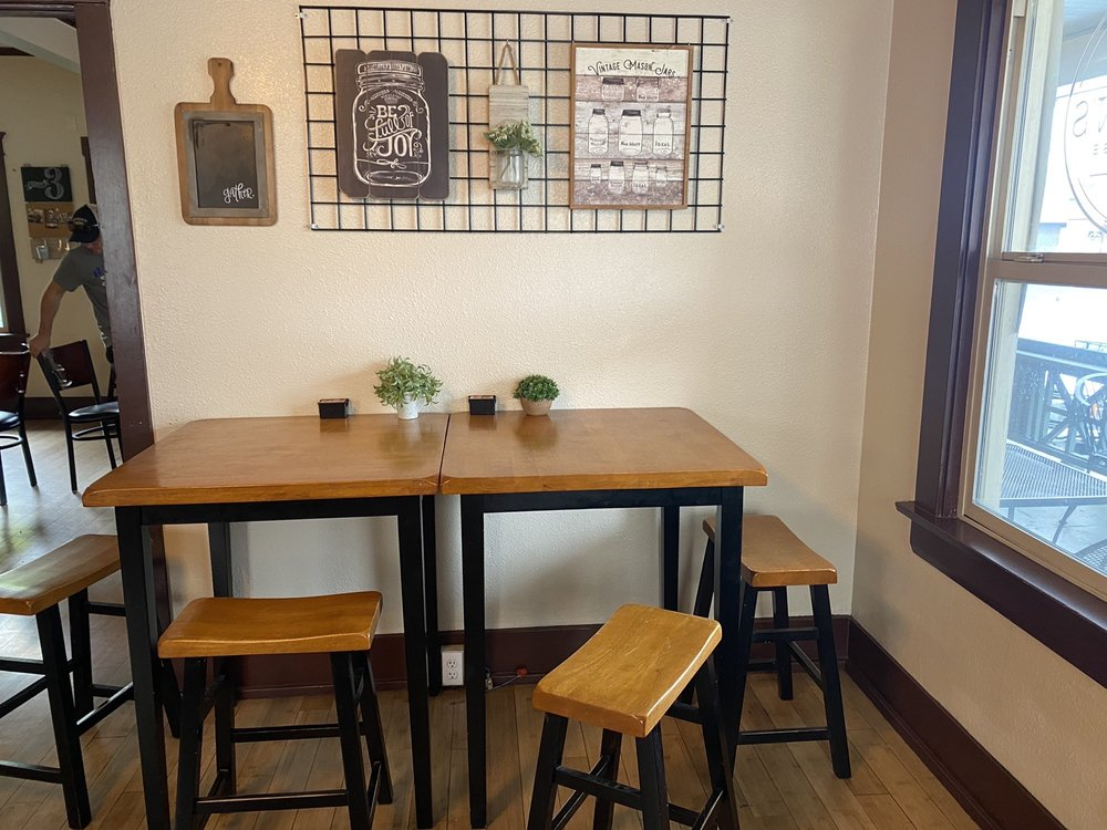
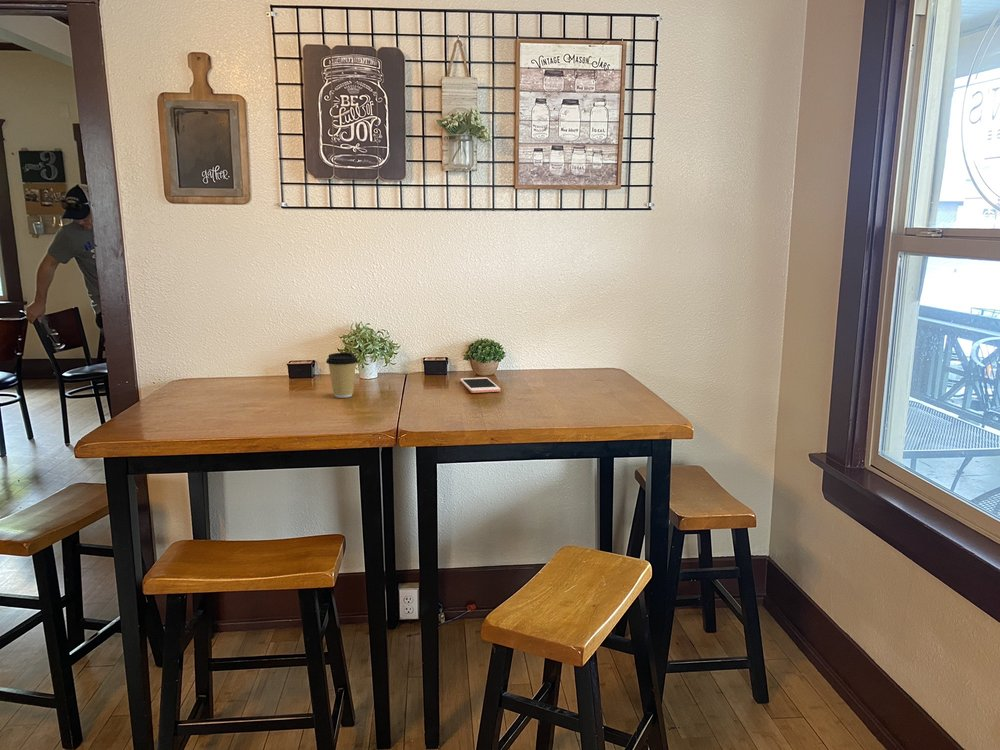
+ cell phone [459,376,501,394]
+ coffee cup [325,352,359,399]
